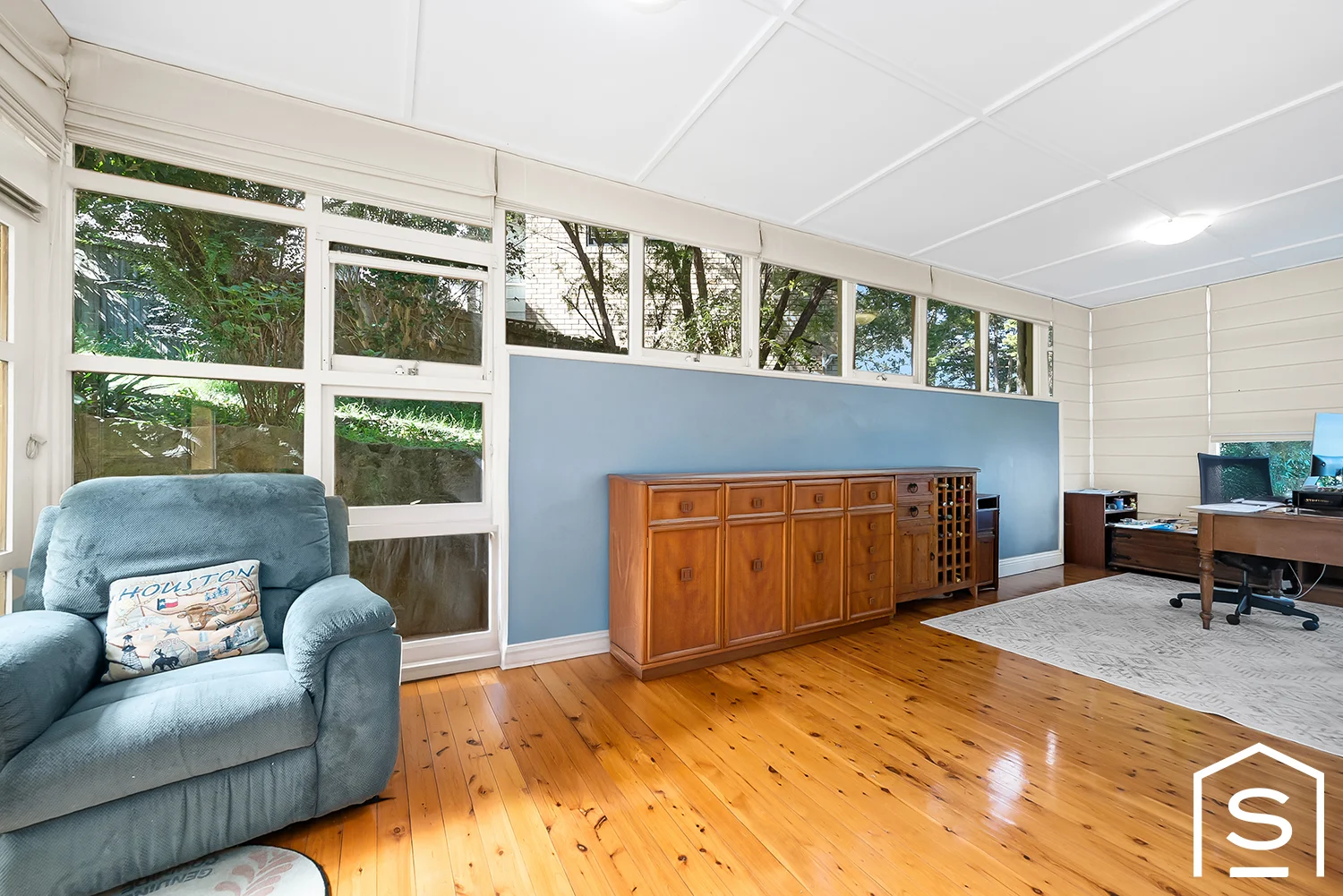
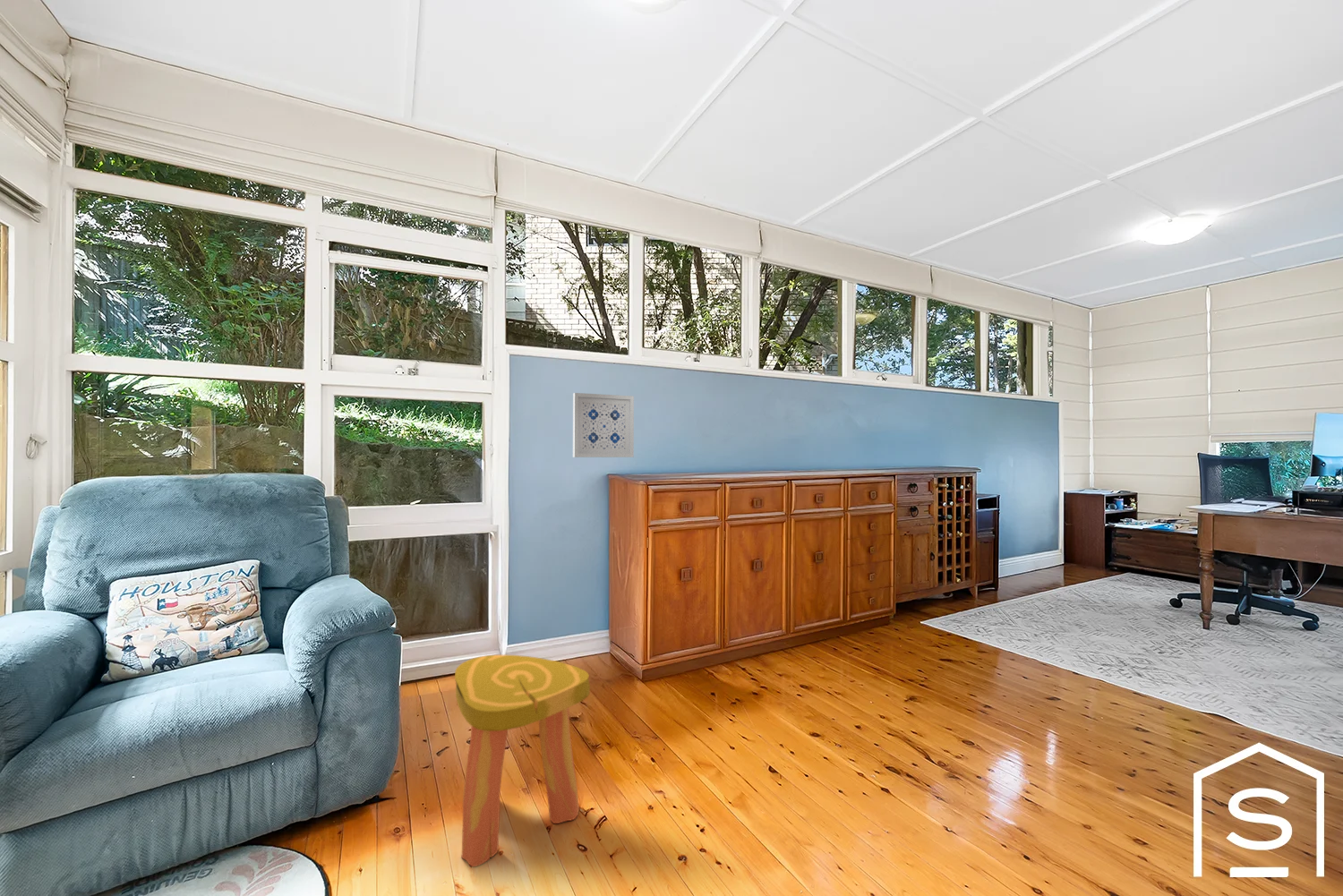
+ stool [454,653,591,867]
+ wall art [572,392,635,458]
